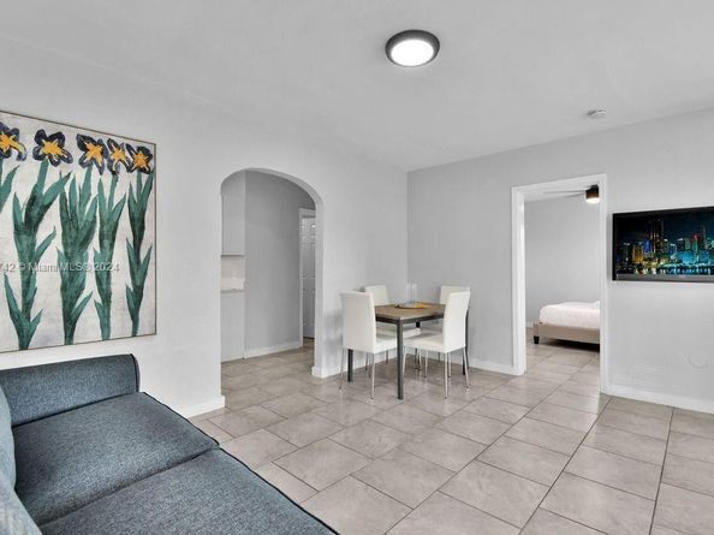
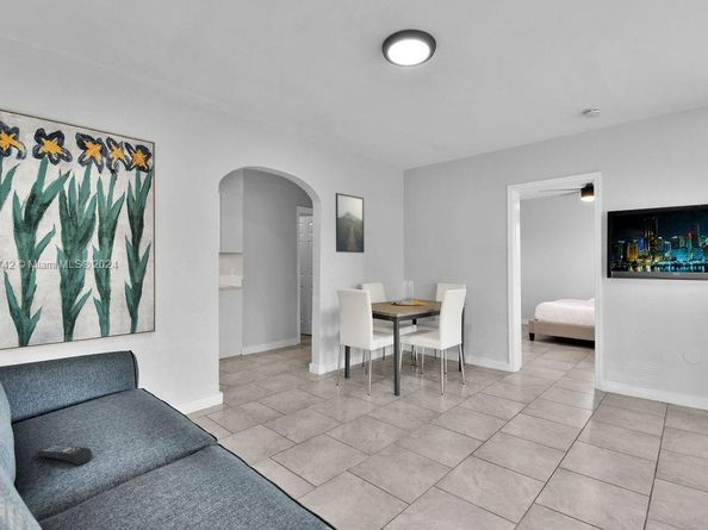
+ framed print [335,192,366,254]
+ remote control [36,444,93,466]
